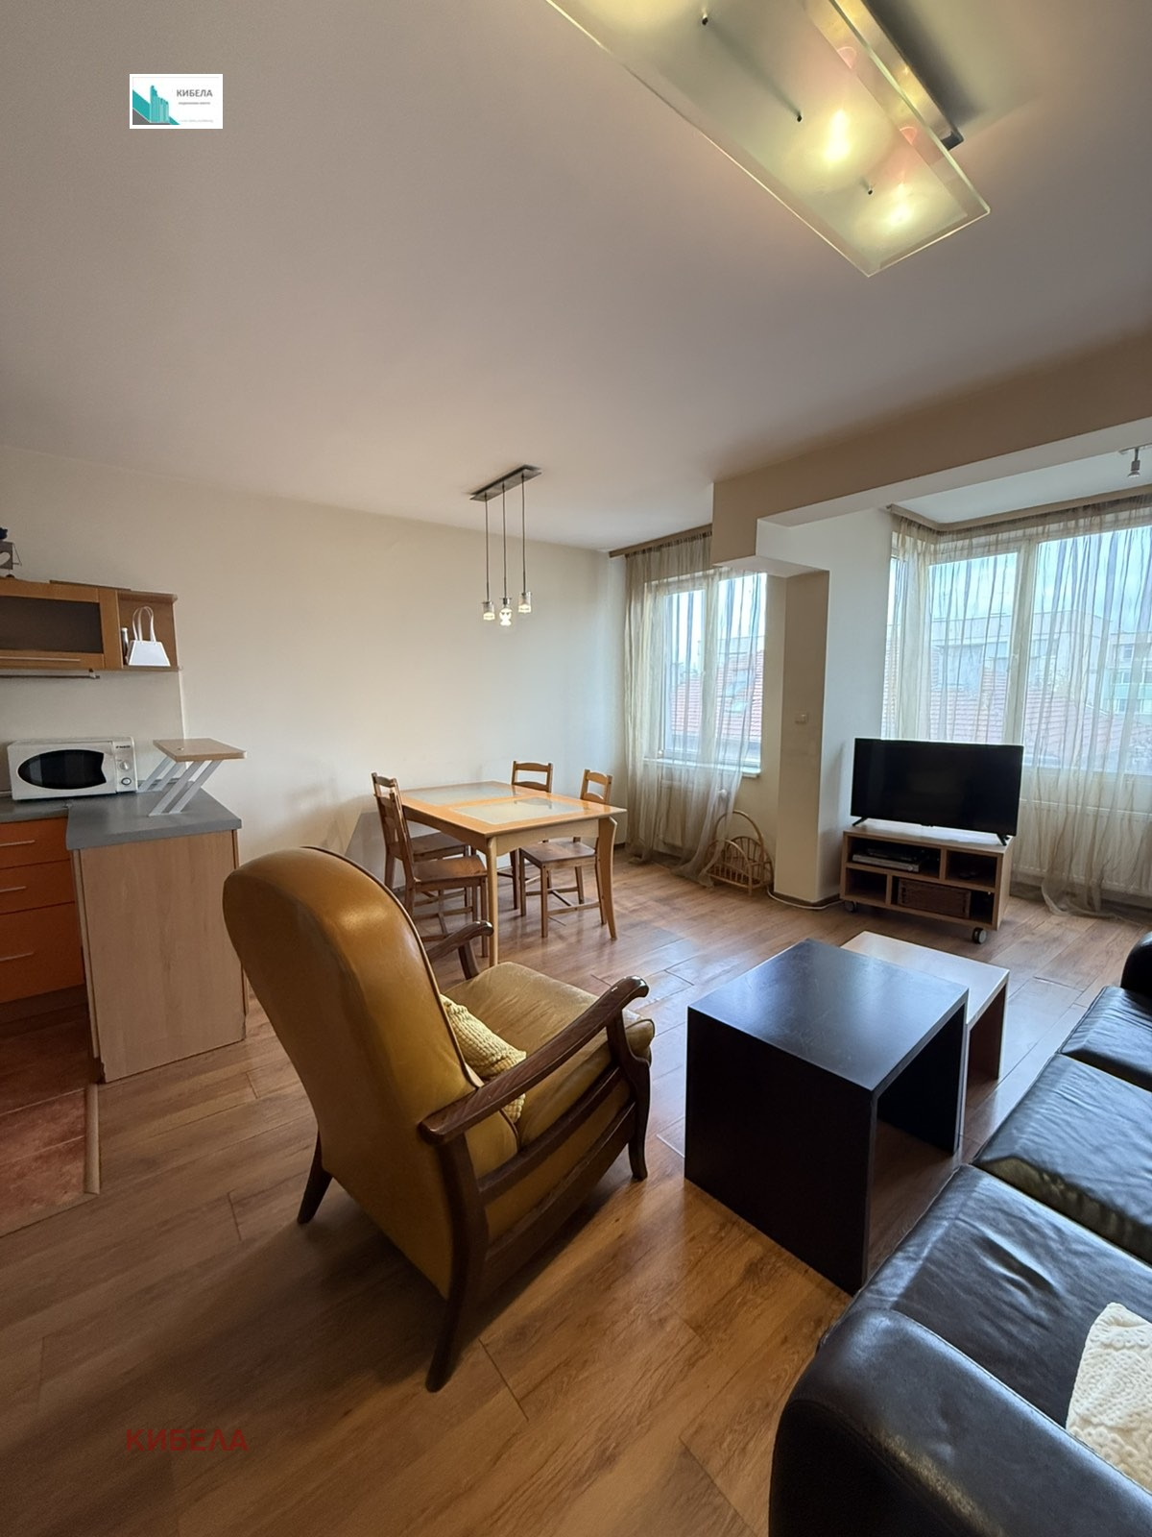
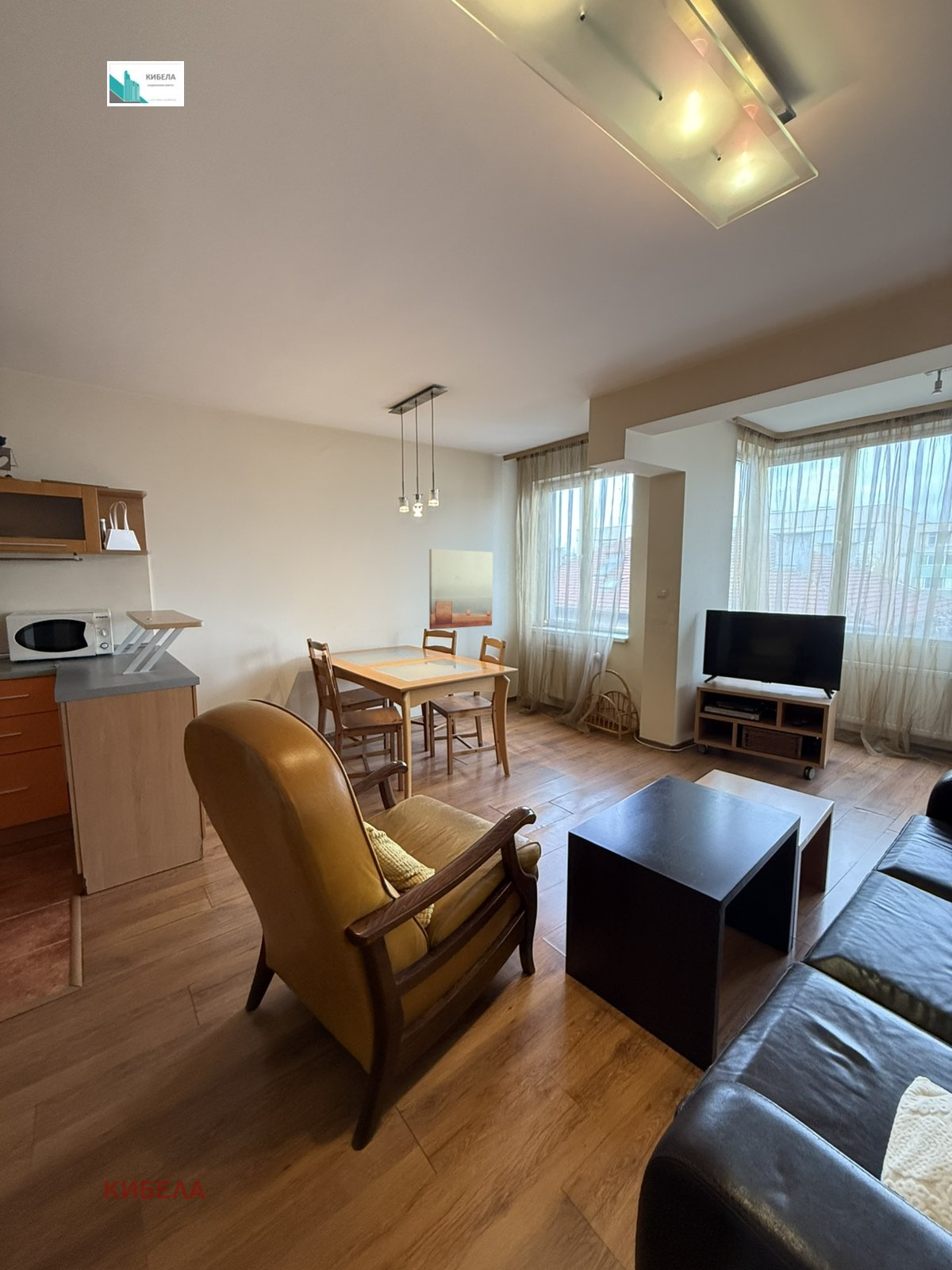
+ wall art [428,548,493,630]
